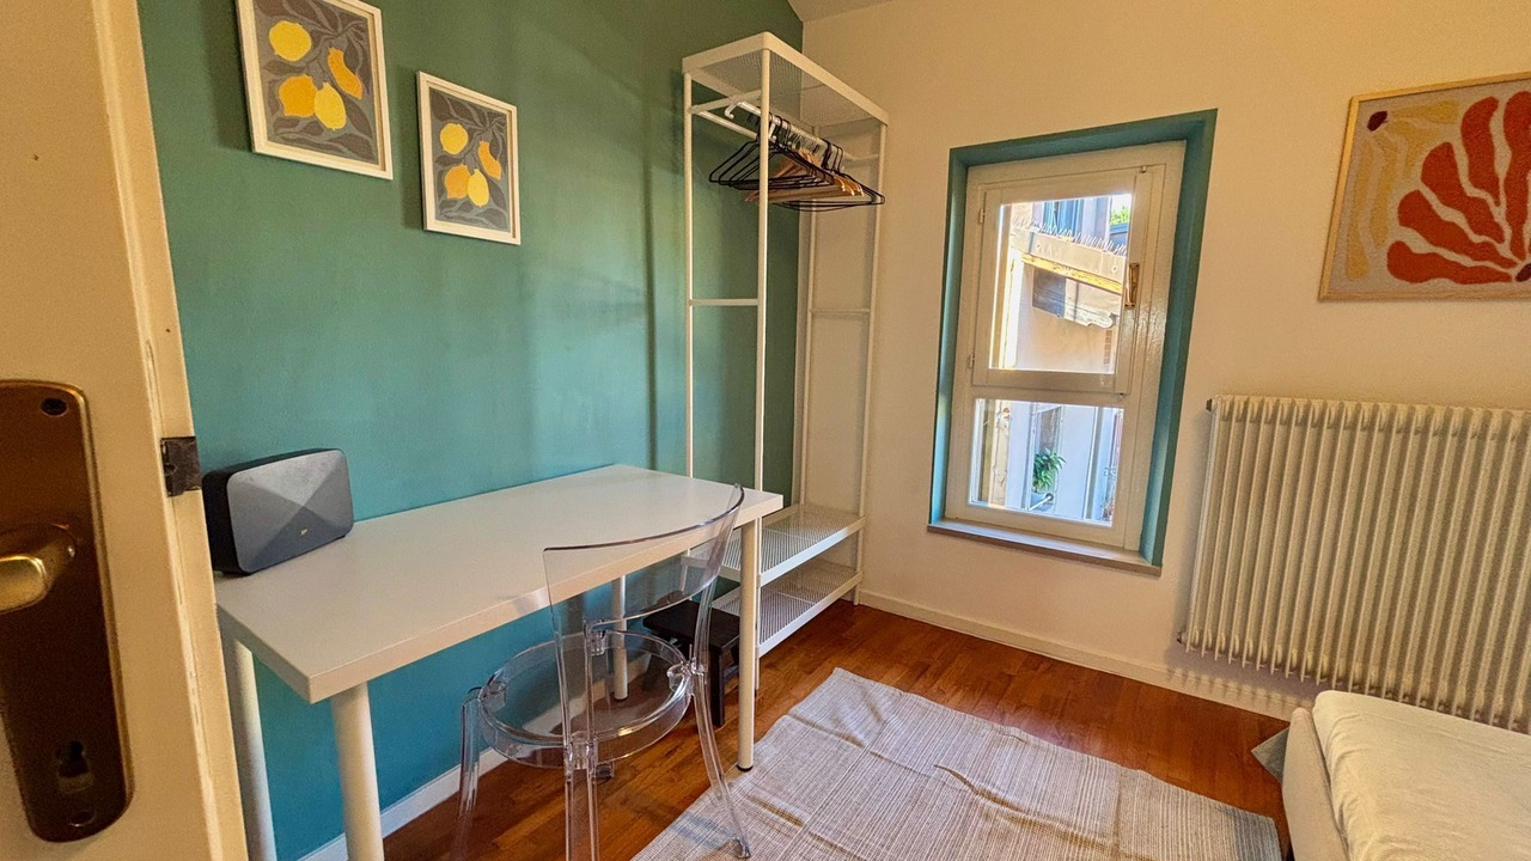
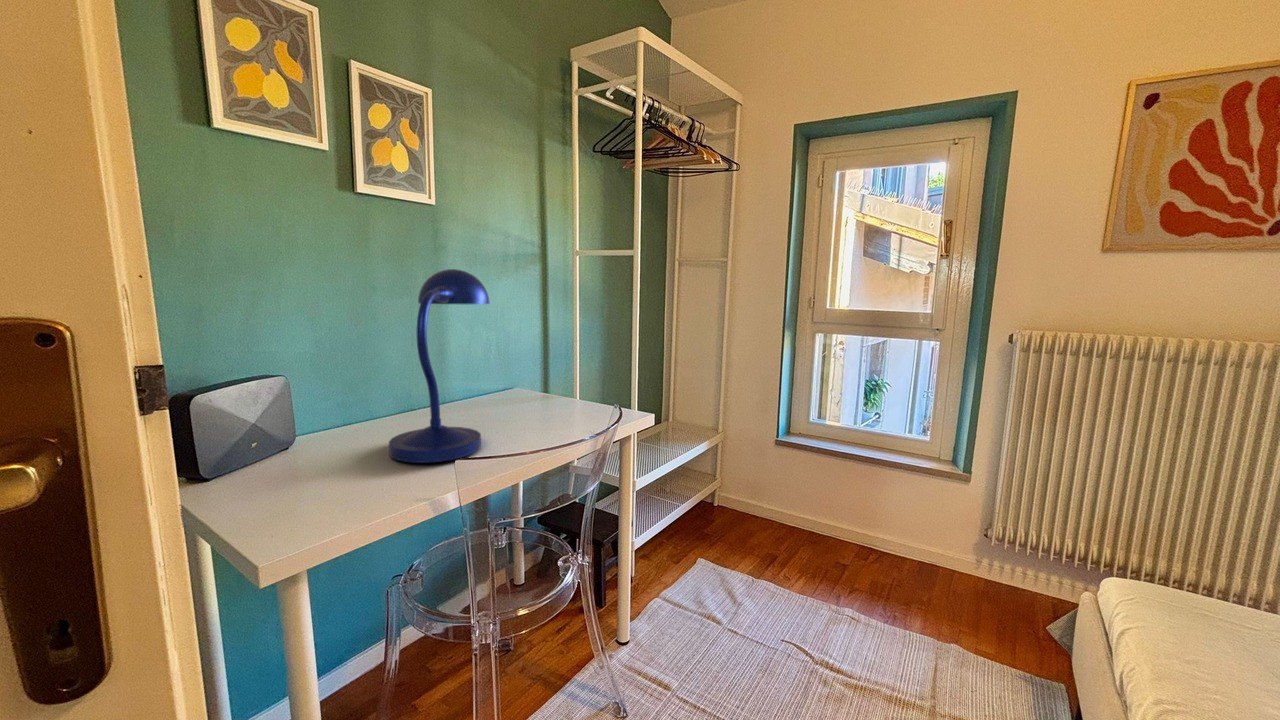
+ desk lamp [388,268,491,464]
